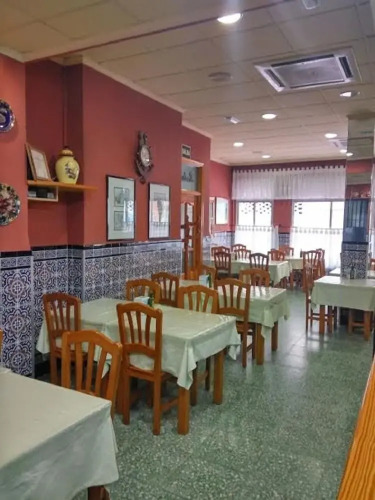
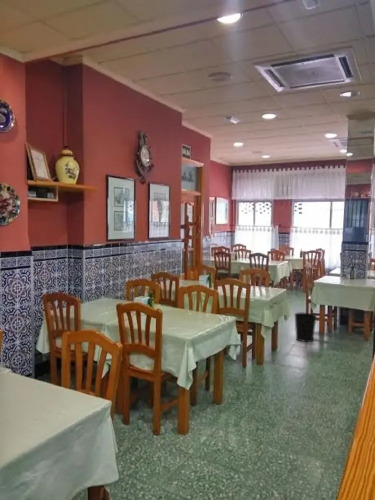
+ wastebasket [293,312,318,343]
